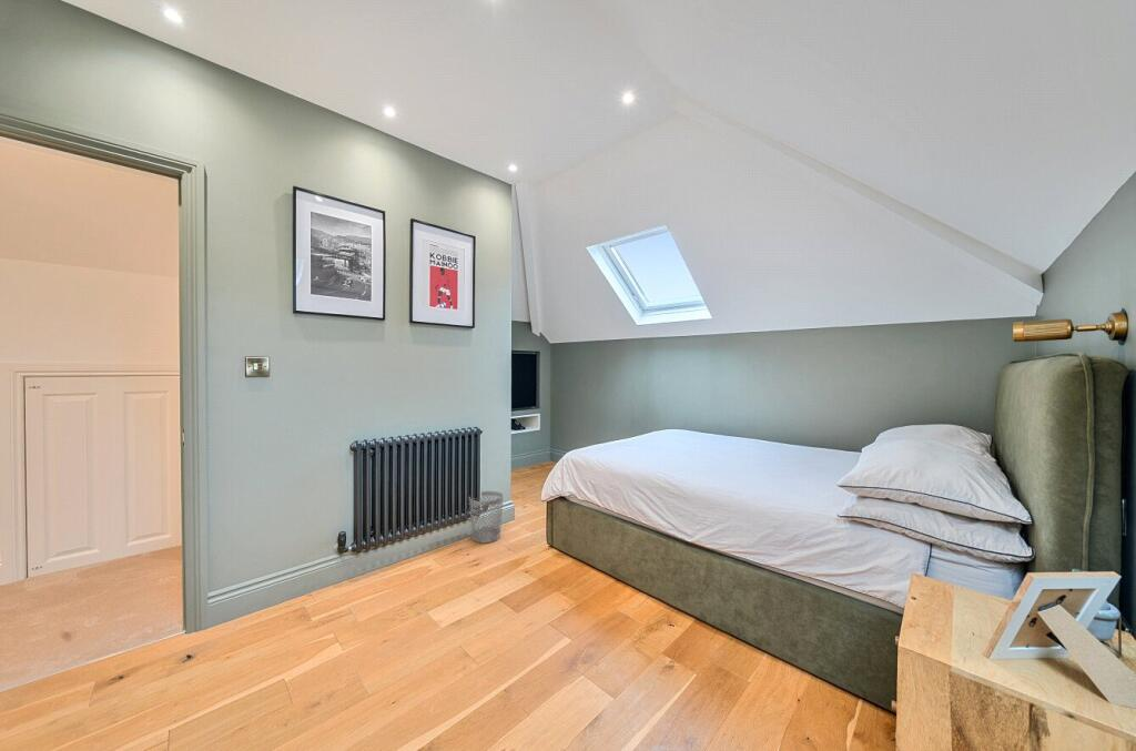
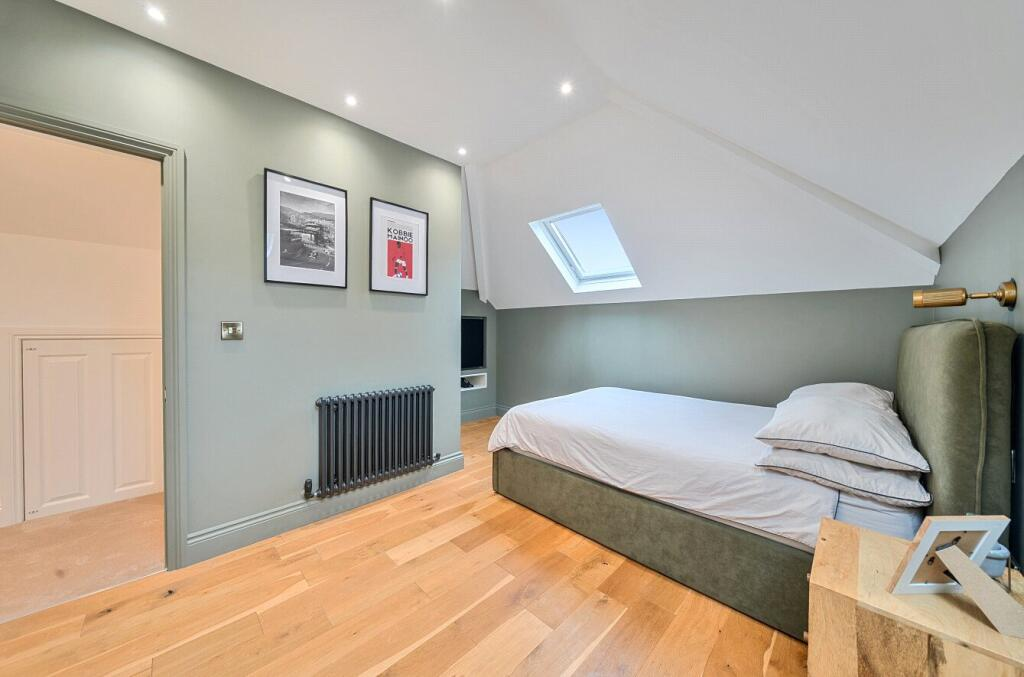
- wastebasket [468,490,505,544]
